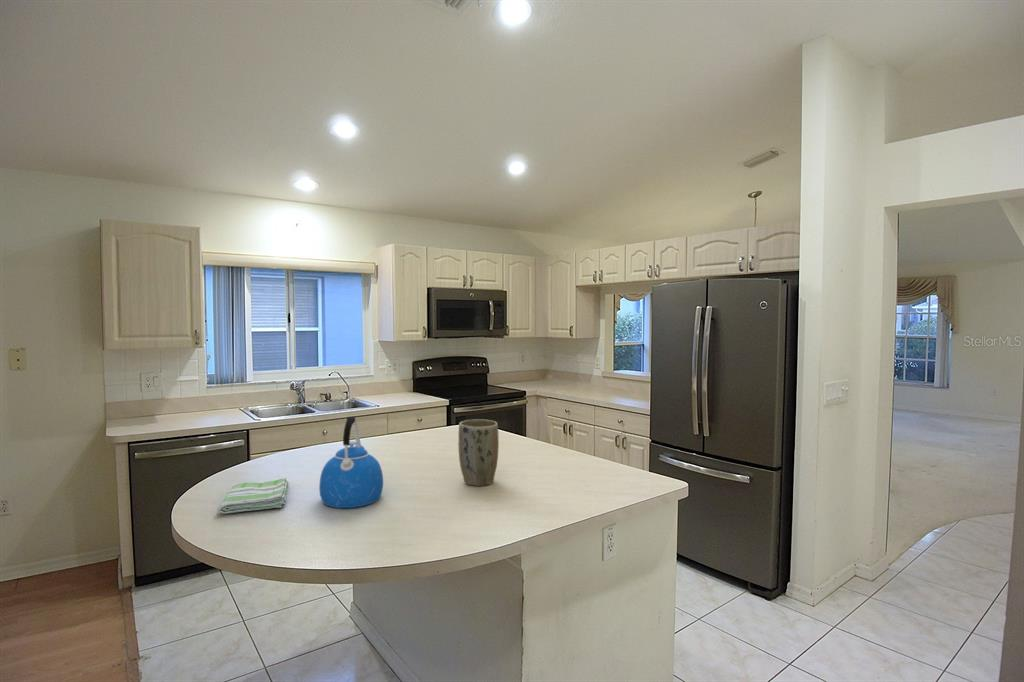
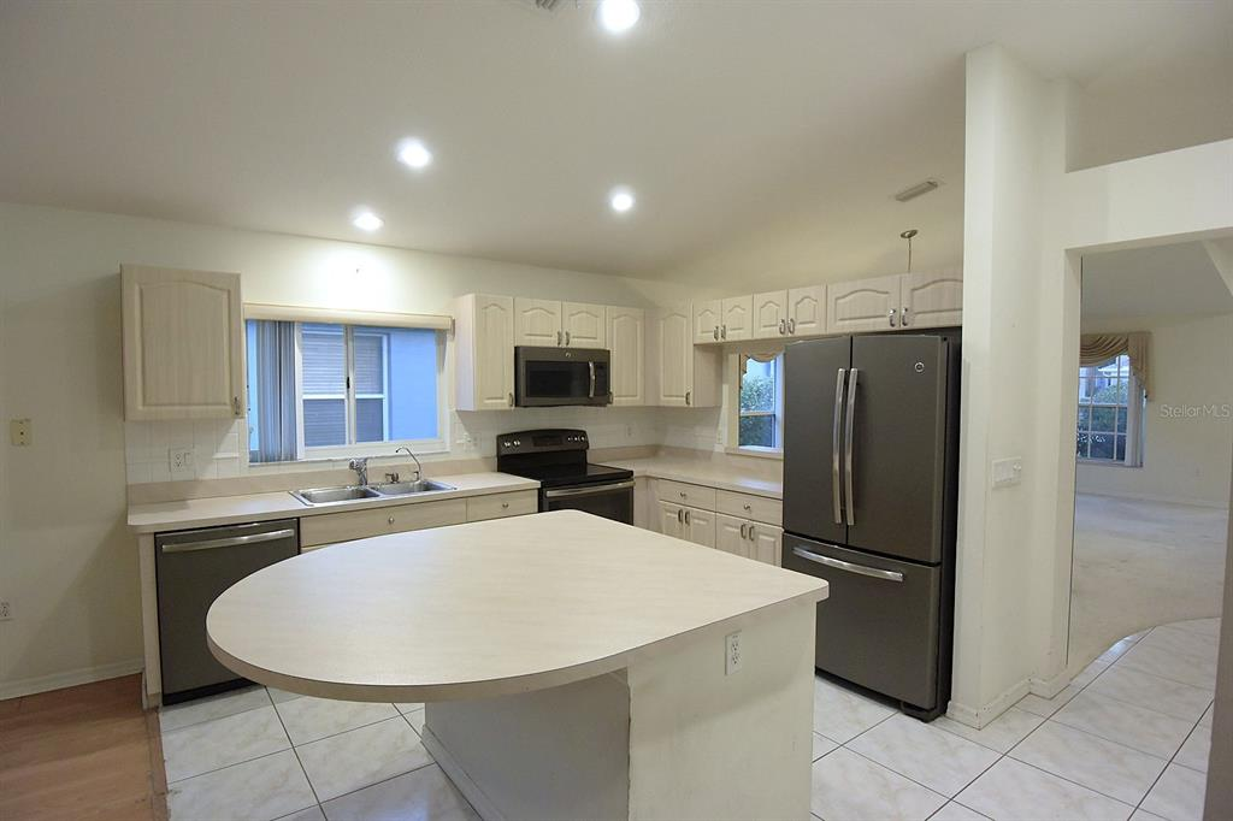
- dish towel [217,477,289,515]
- kettle [318,416,384,509]
- plant pot [457,419,500,487]
